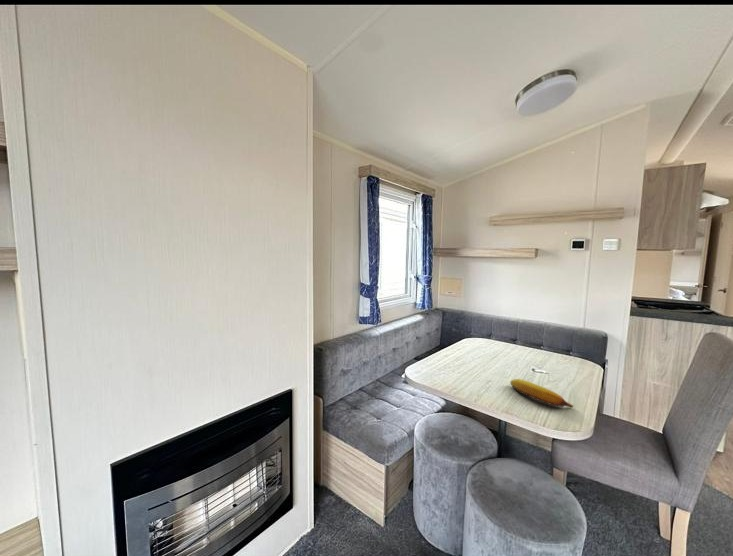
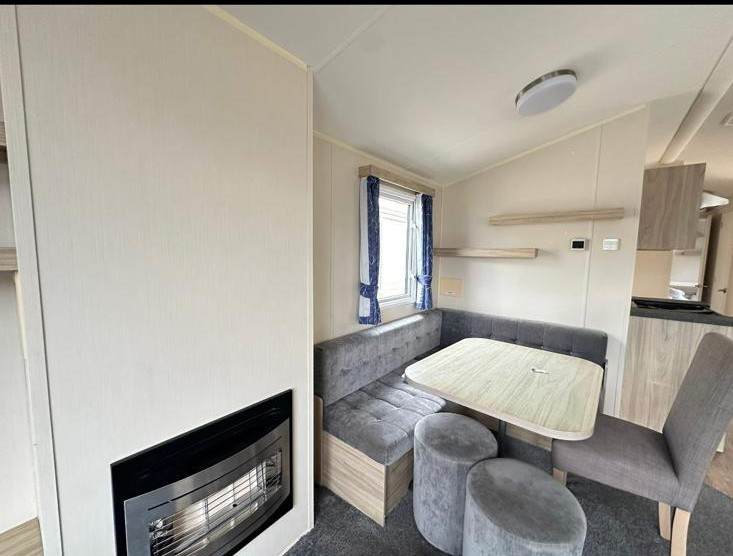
- fruit [509,378,574,409]
